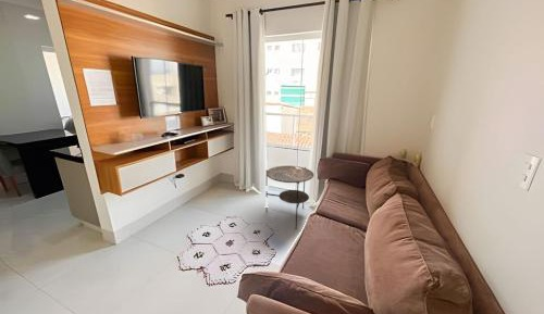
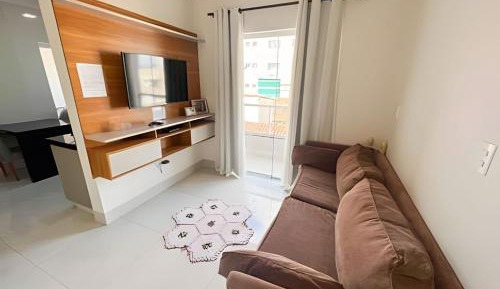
- side table [264,164,314,230]
